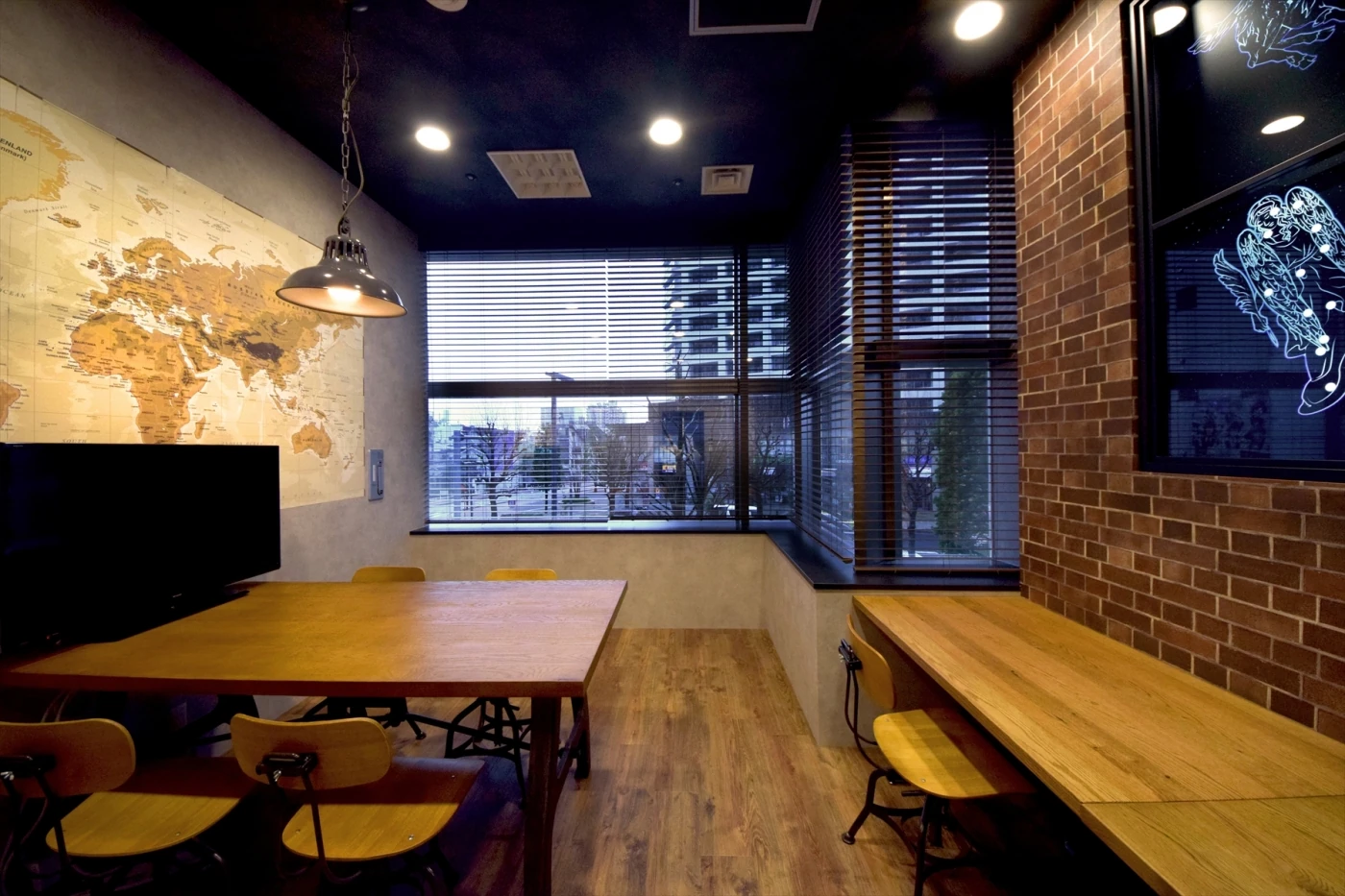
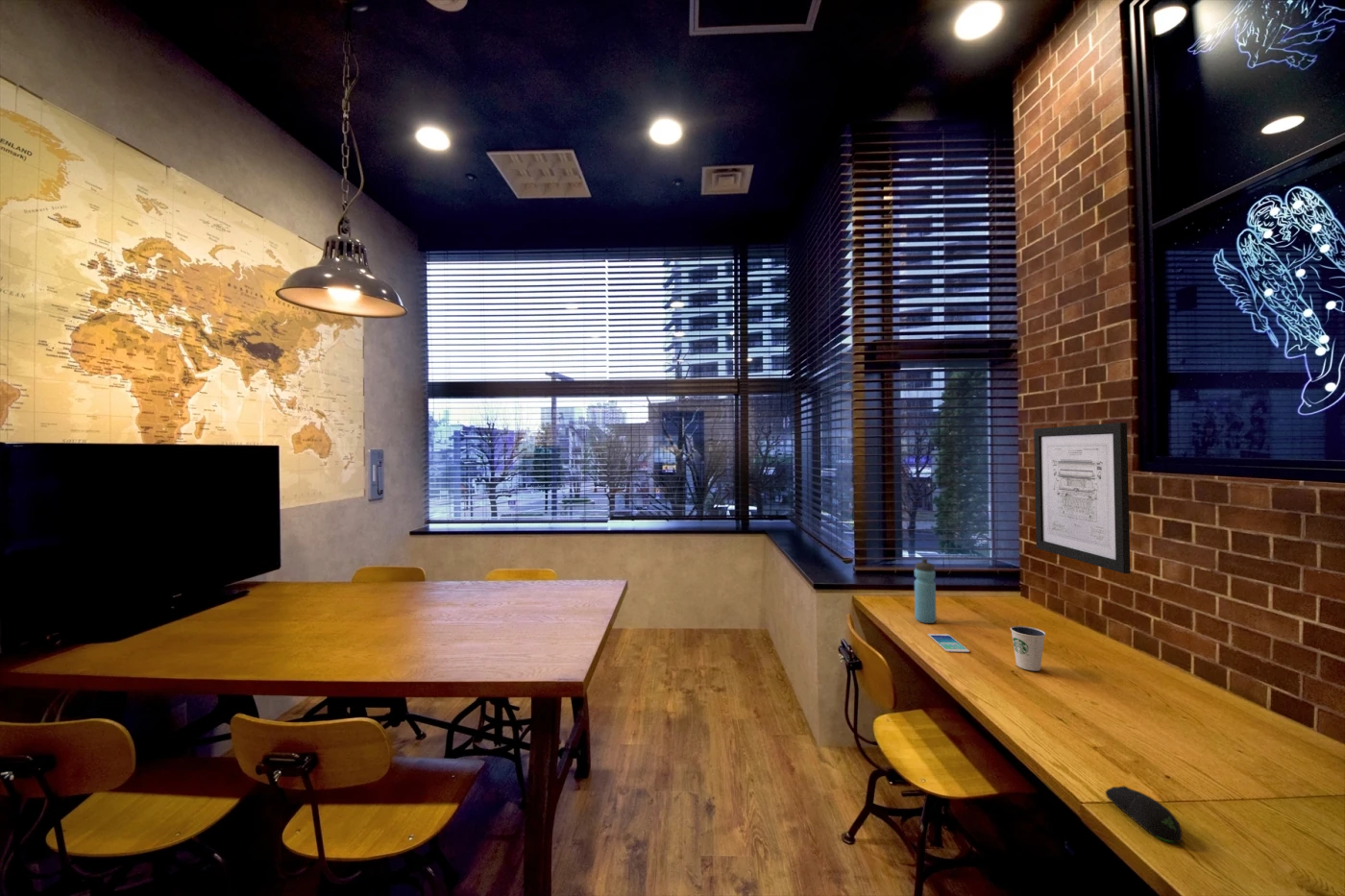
+ computer mouse [1105,786,1183,843]
+ water bottle [914,558,938,624]
+ smartphone [927,633,970,654]
+ dixie cup [1010,625,1046,671]
+ wall art [1033,422,1132,574]
